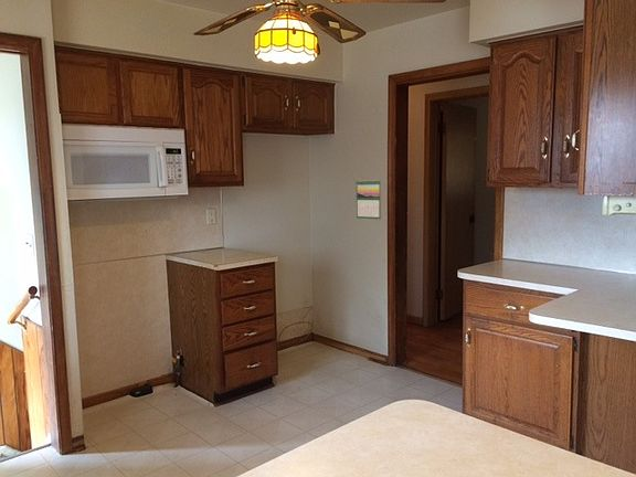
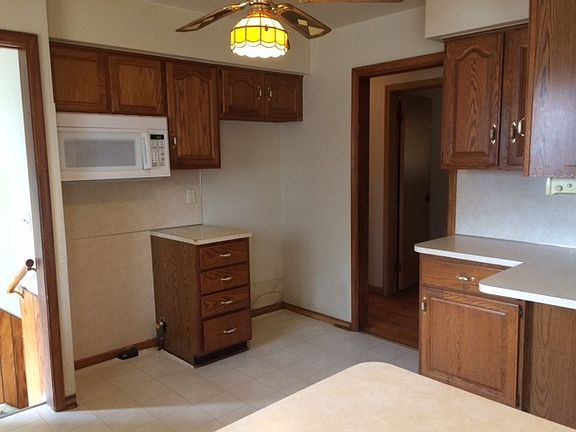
- calendar [356,178,382,221]
